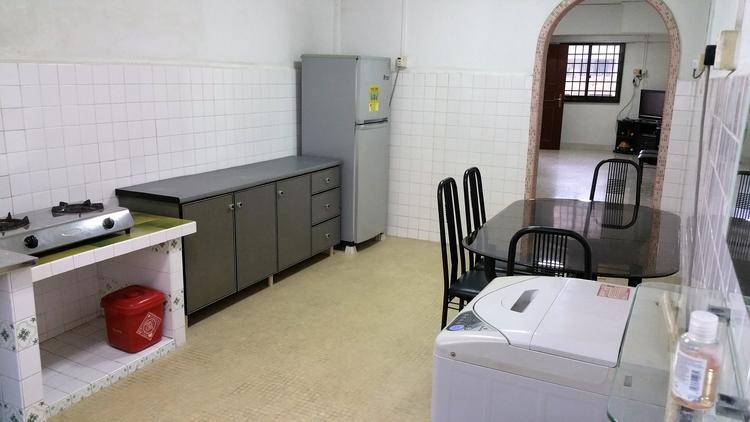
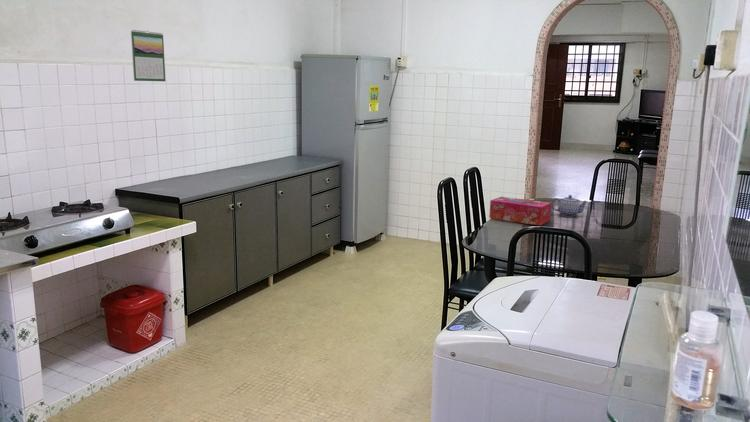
+ calendar [130,29,166,82]
+ teapot [550,194,589,218]
+ tissue box [488,196,552,226]
